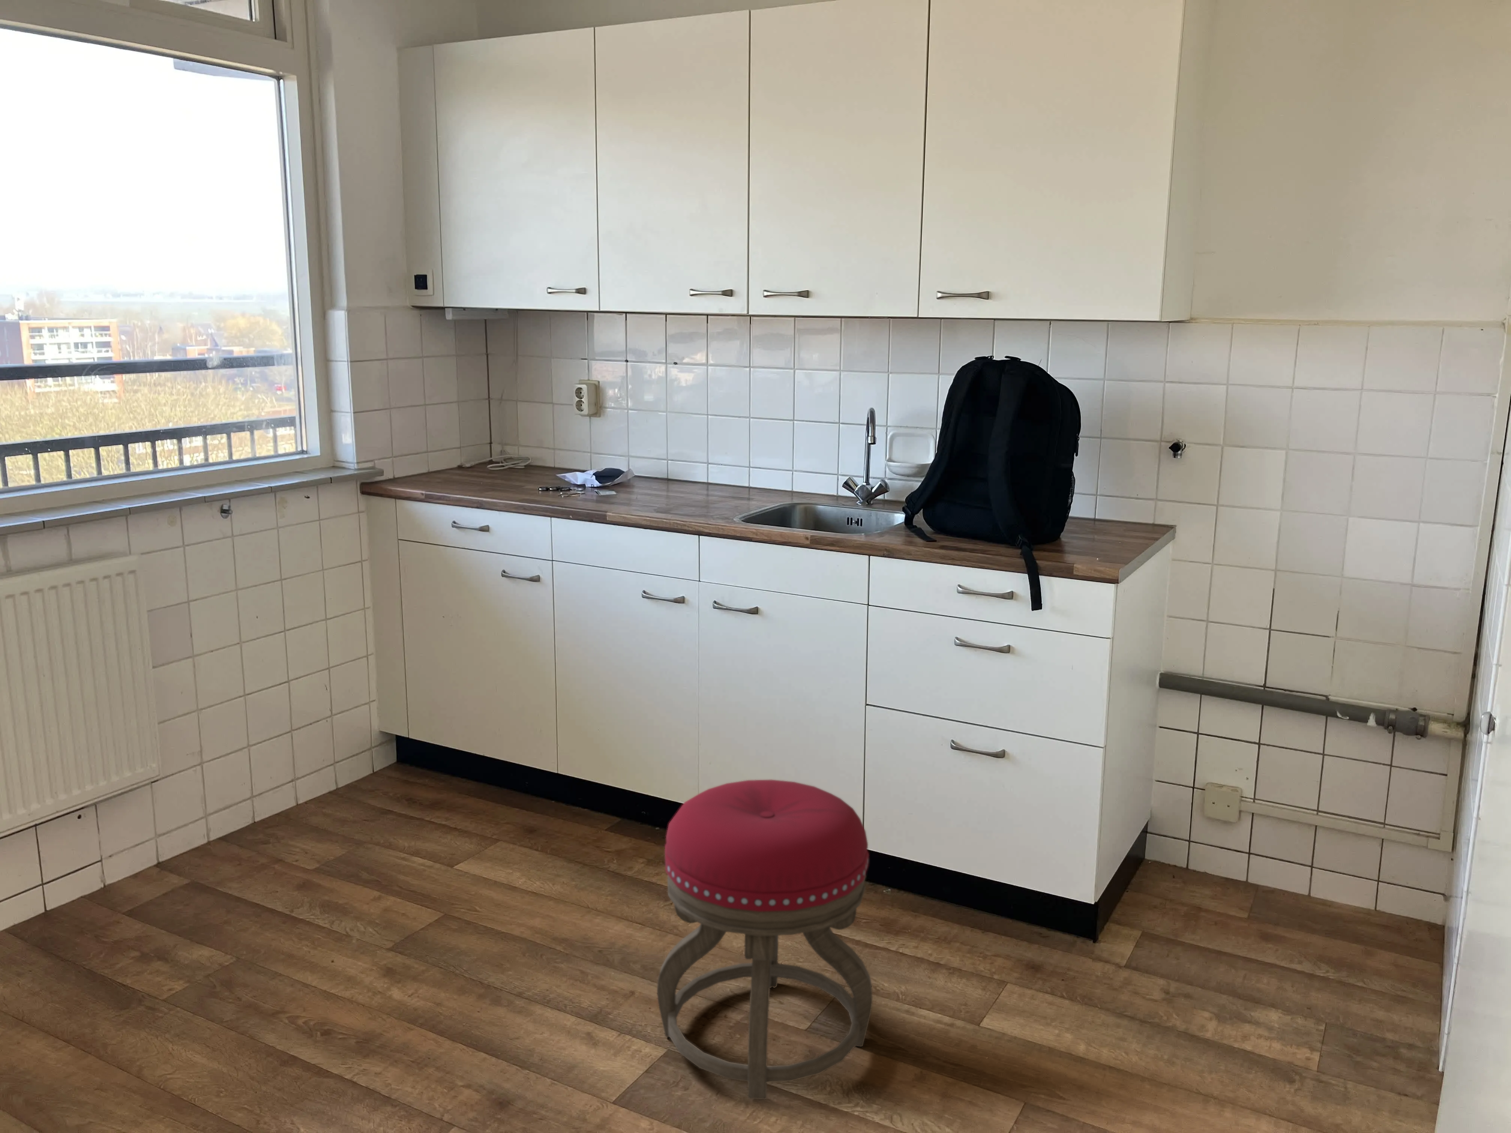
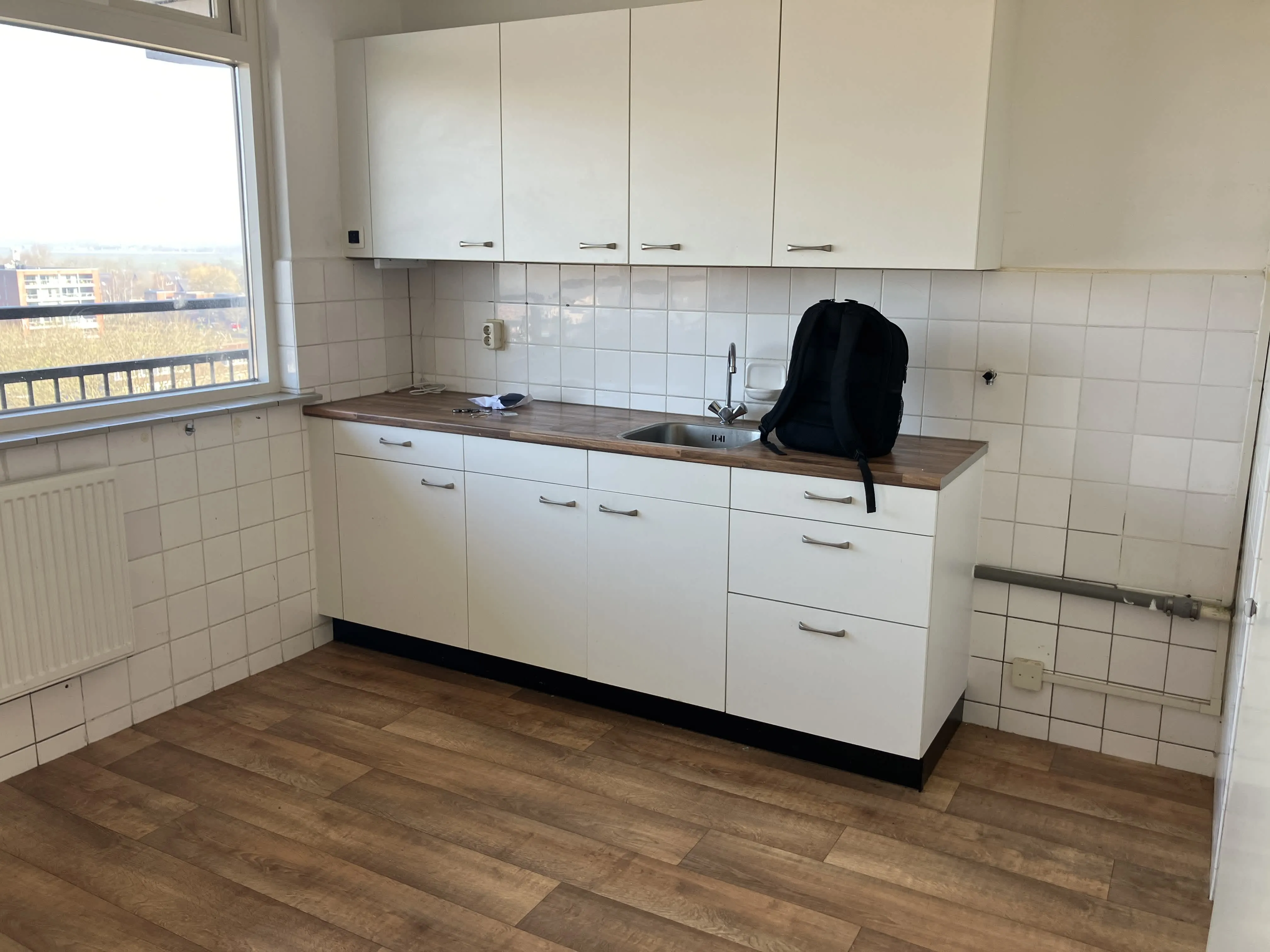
- stool [657,780,873,1100]
